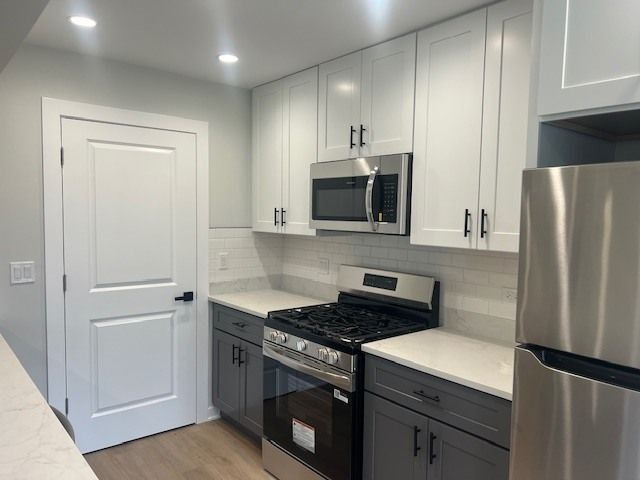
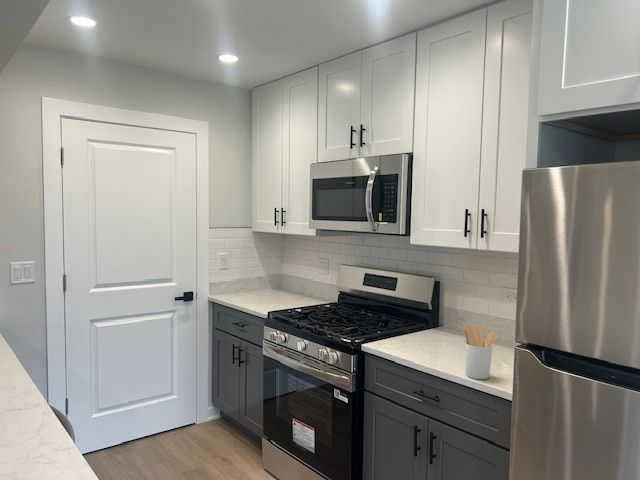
+ utensil holder [463,323,498,380]
